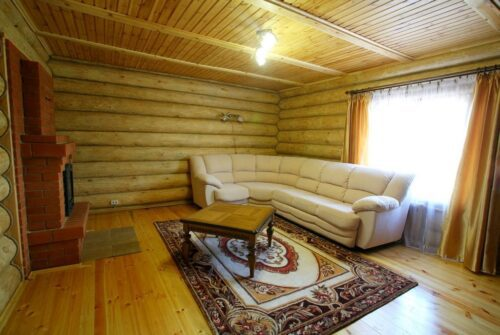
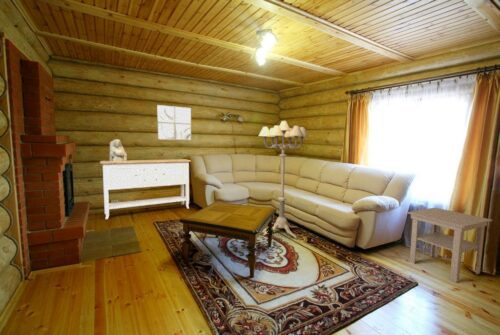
+ sideboard [99,158,192,220]
+ sculpture bust [109,139,128,161]
+ wall art [156,104,192,141]
+ side table [406,207,493,284]
+ floor lamp [258,120,310,240]
